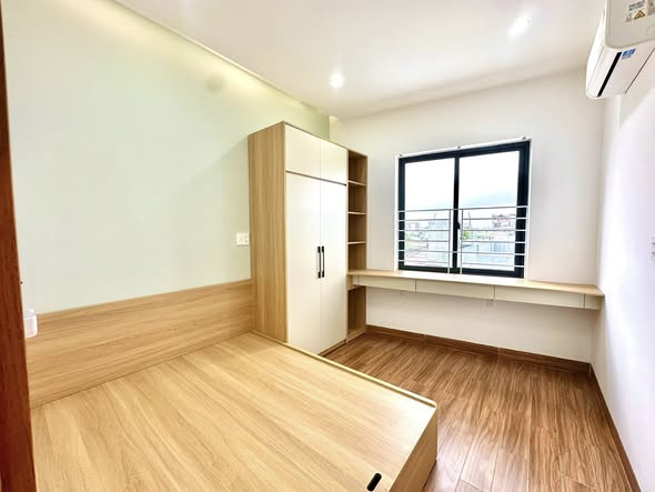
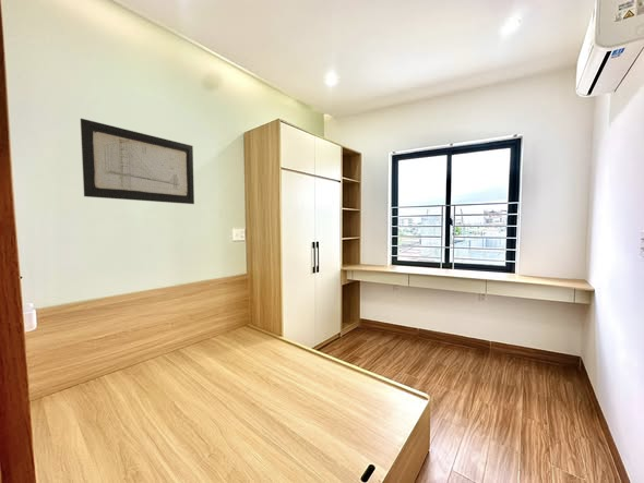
+ wall art [80,118,195,205]
